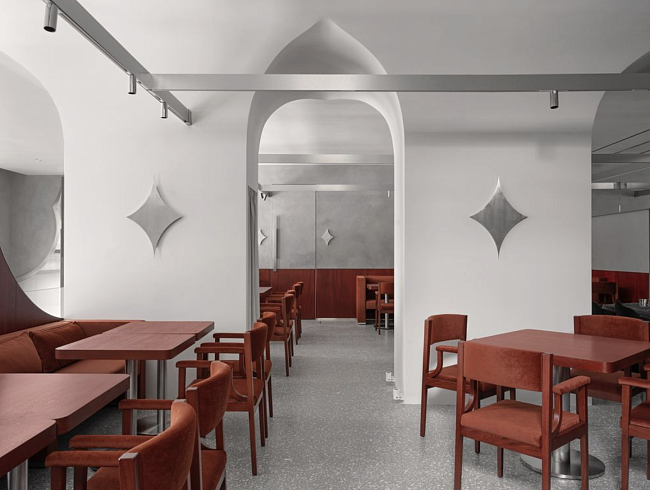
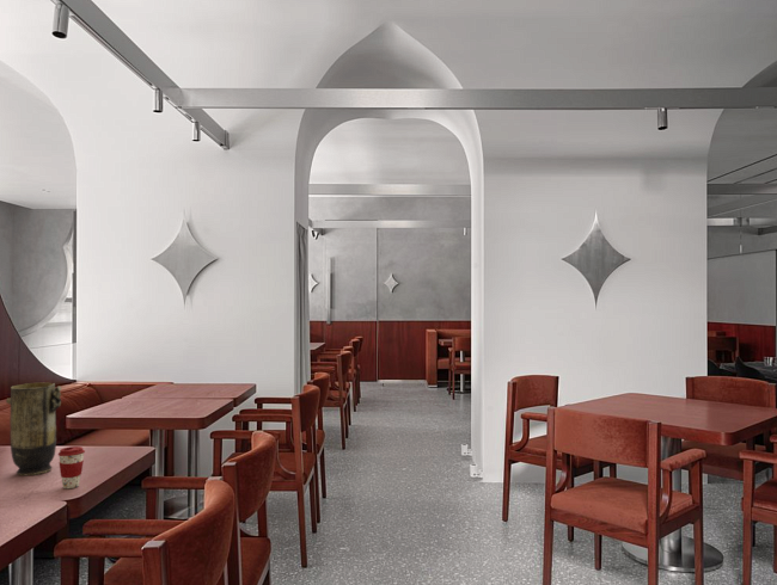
+ vase [5,382,62,476]
+ coffee cup [57,445,86,489]
